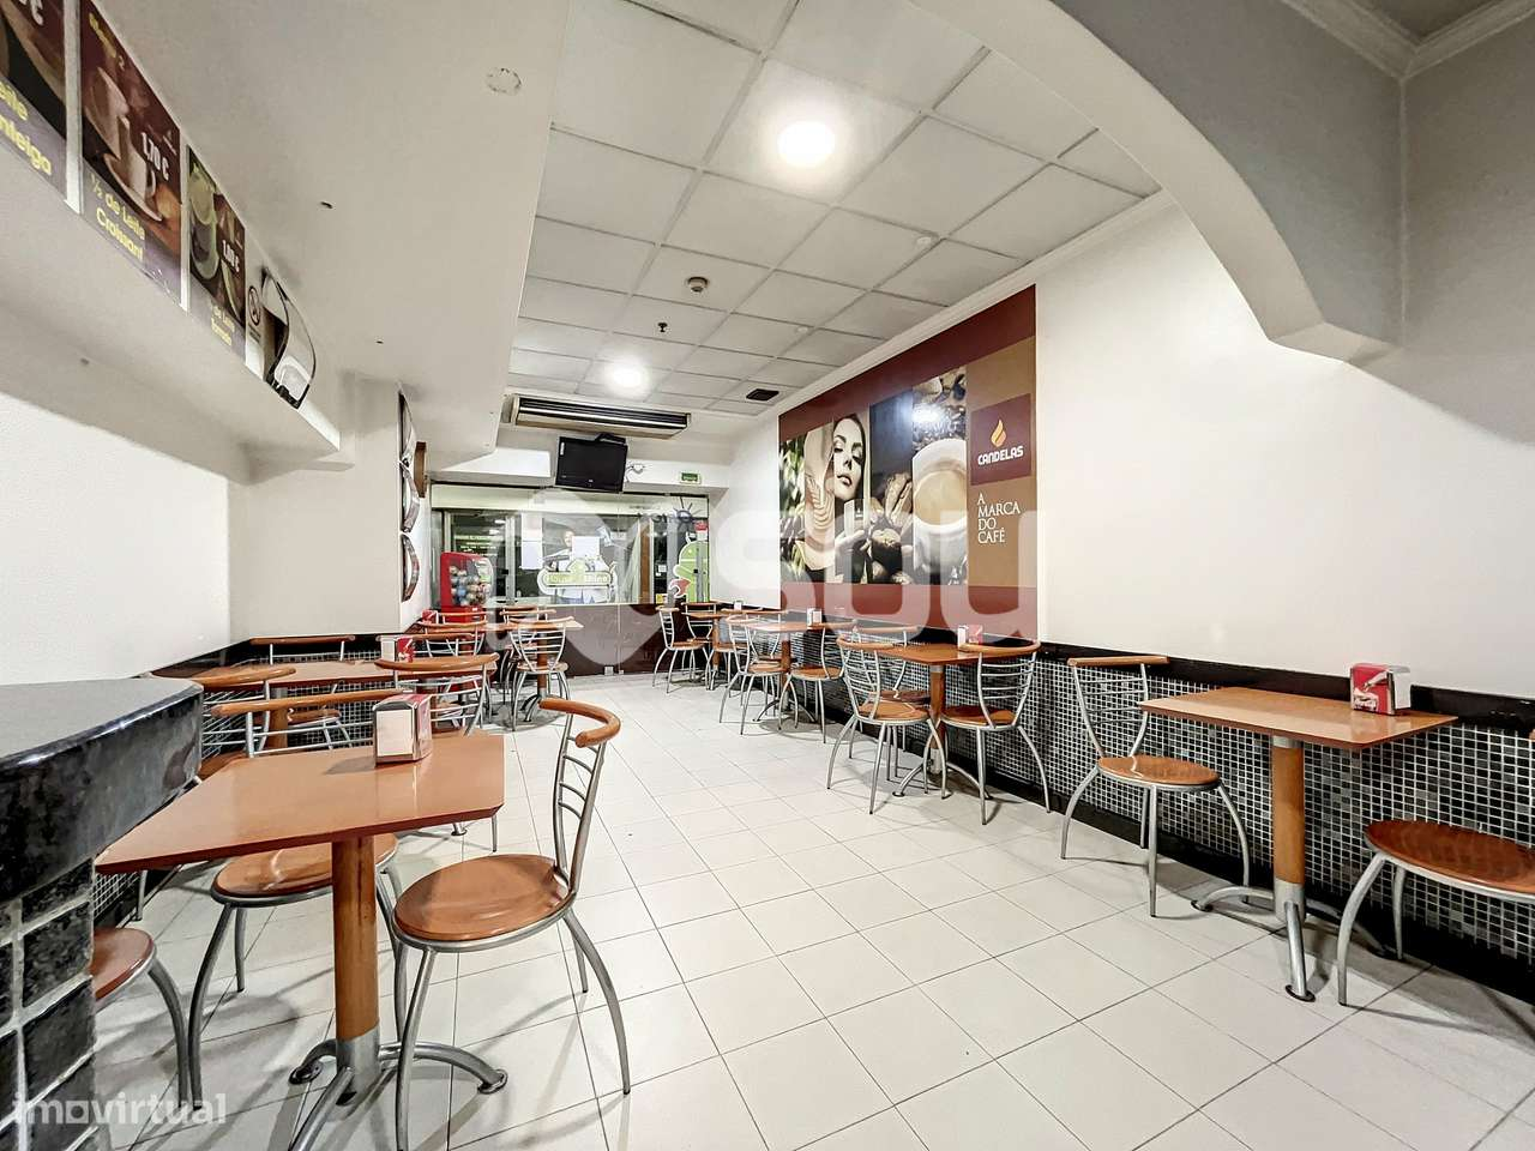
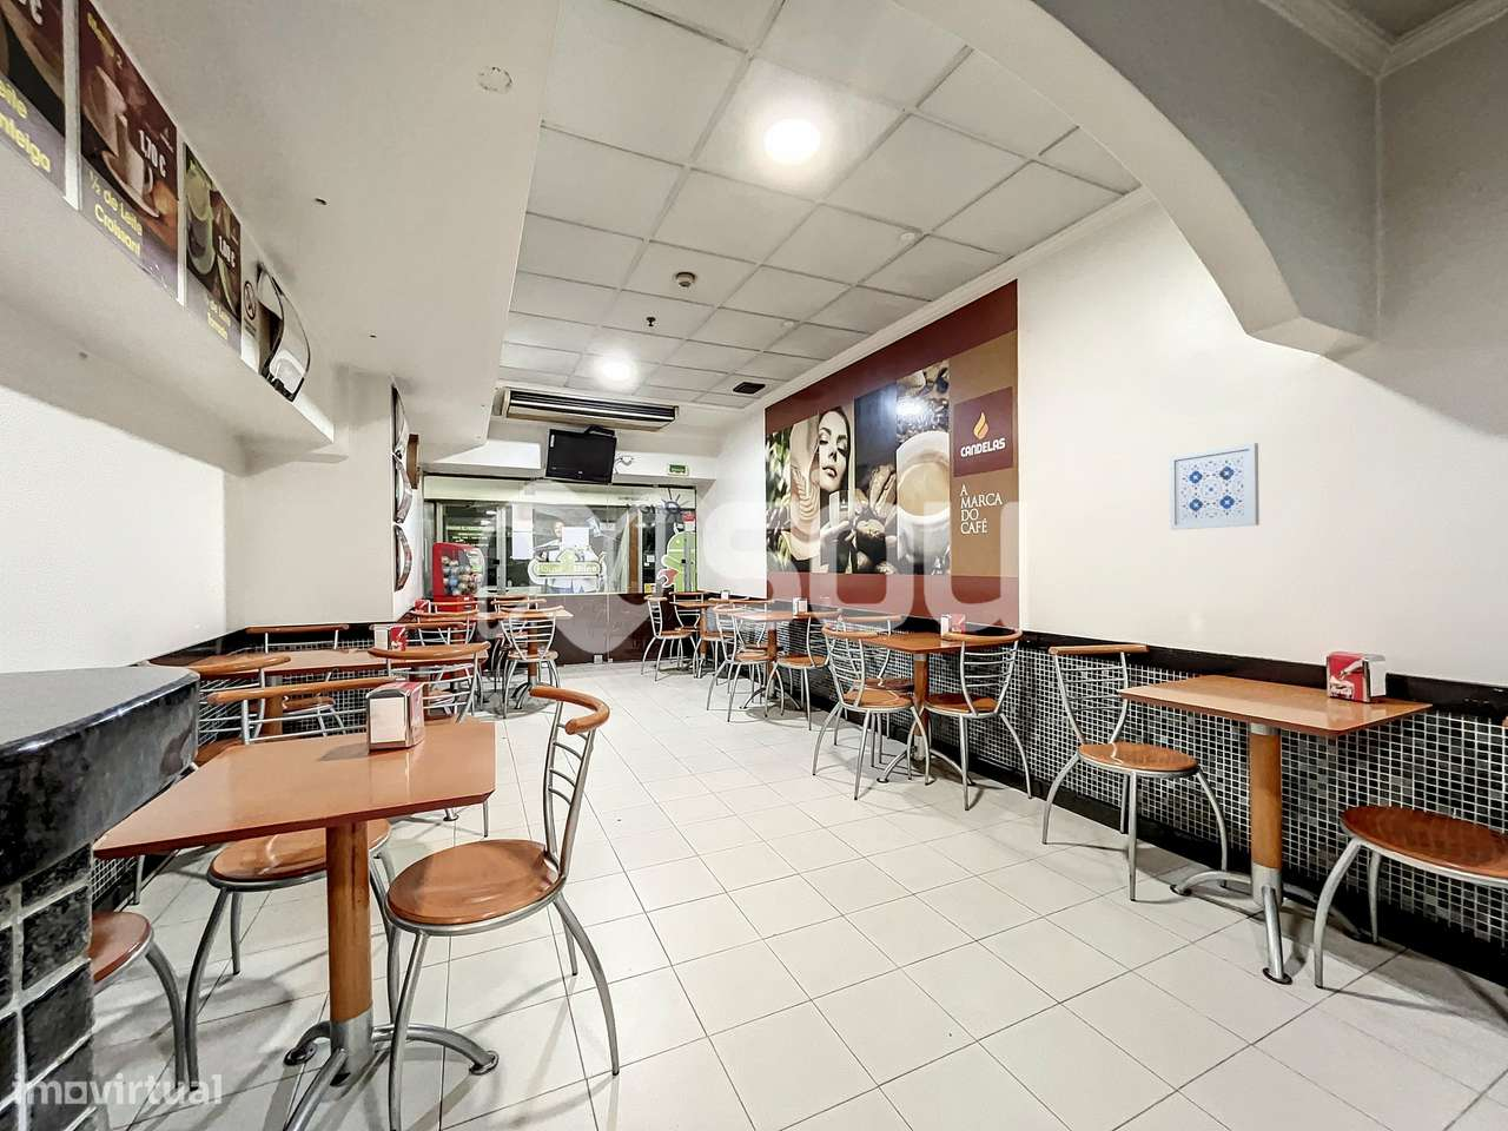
+ wall art [1168,442,1261,531]
